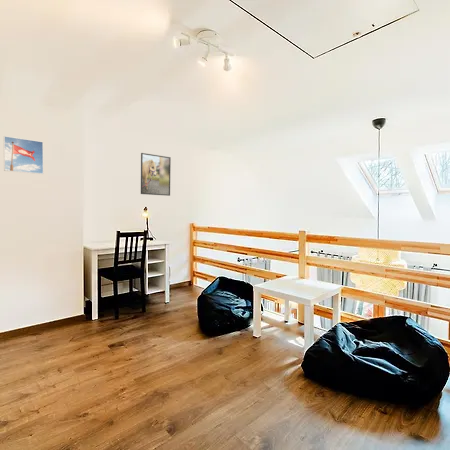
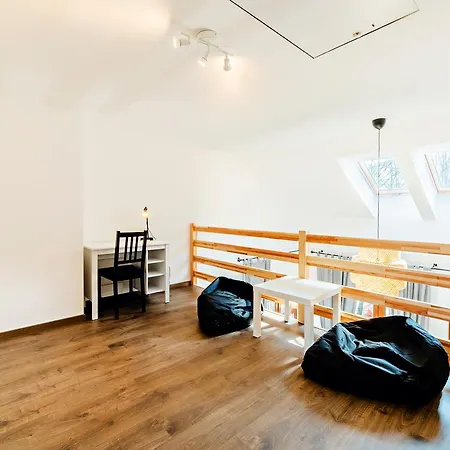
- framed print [3,135,44,175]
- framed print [140,152,172,197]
